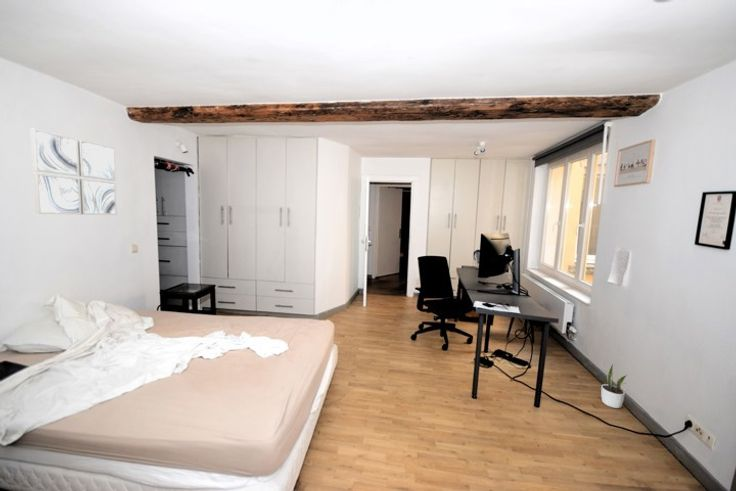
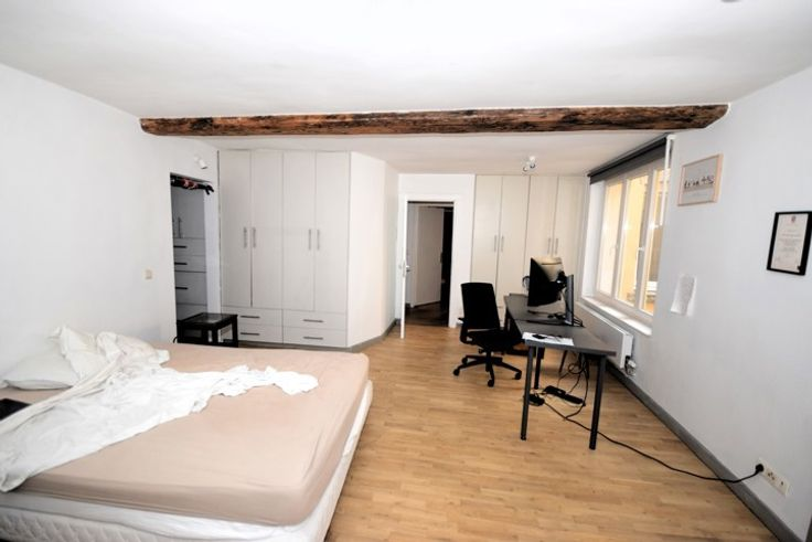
- potted plant [600,363,628,409]
- wall art [29,128,118,216]
